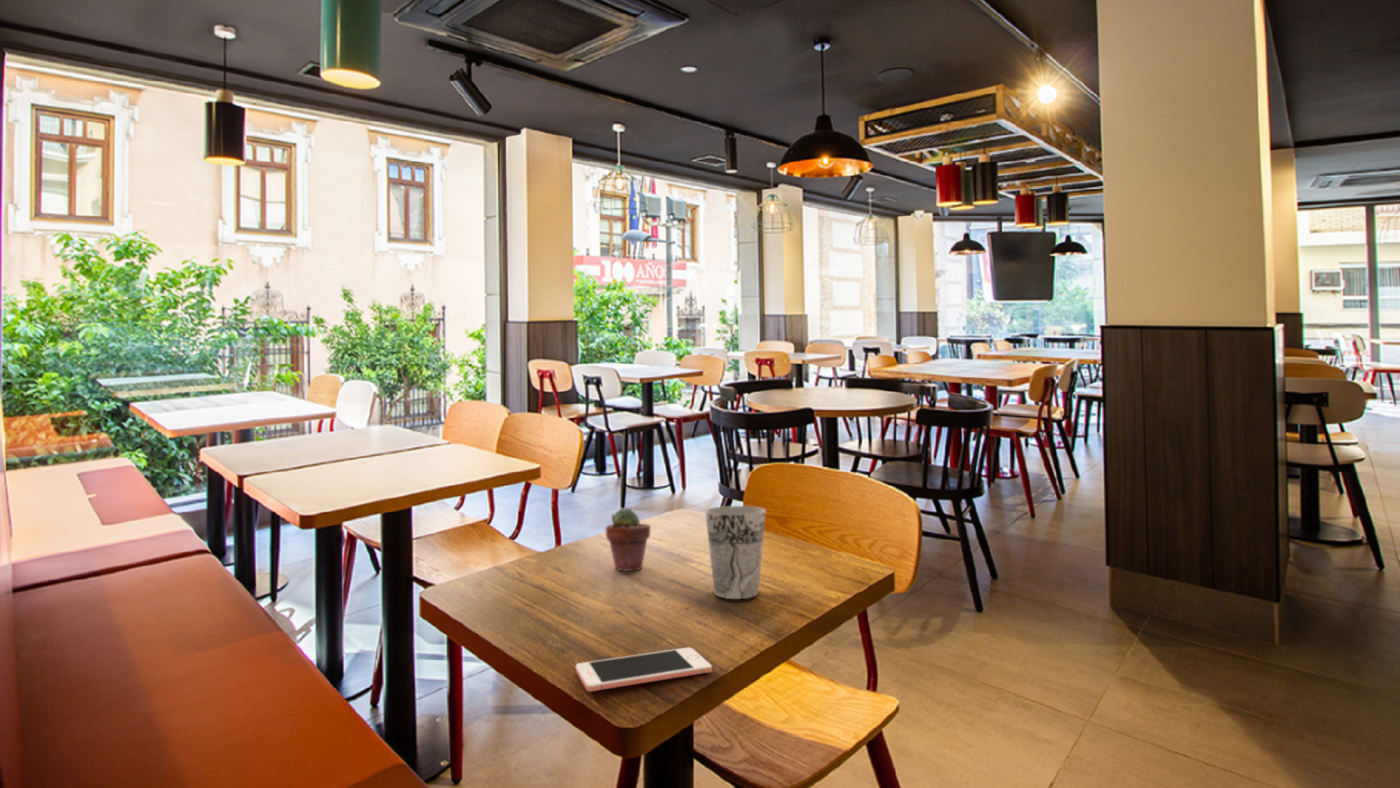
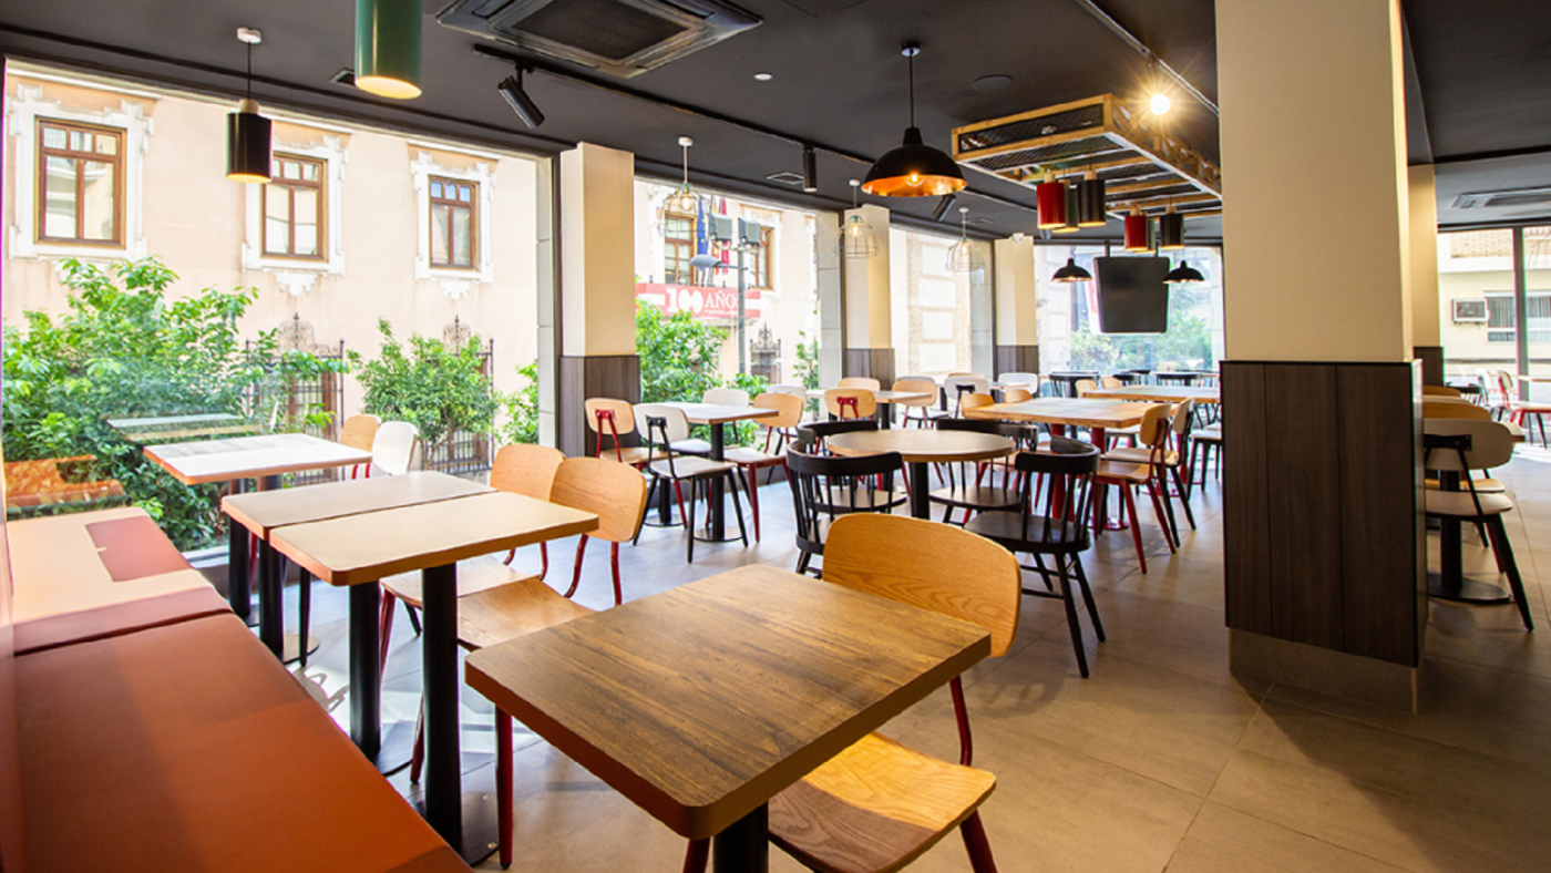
- cell phone [575,646,713,693]
- cup [704,505,767,600]
- potted succulent [605,507,652,572]
